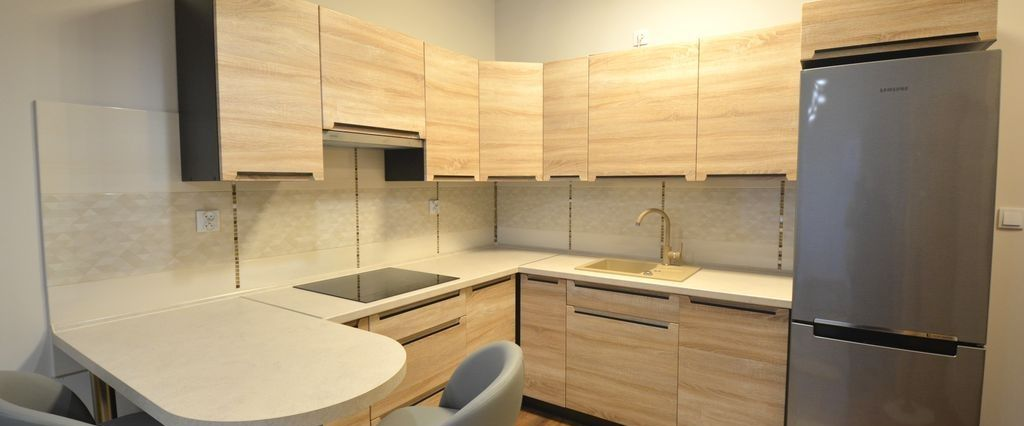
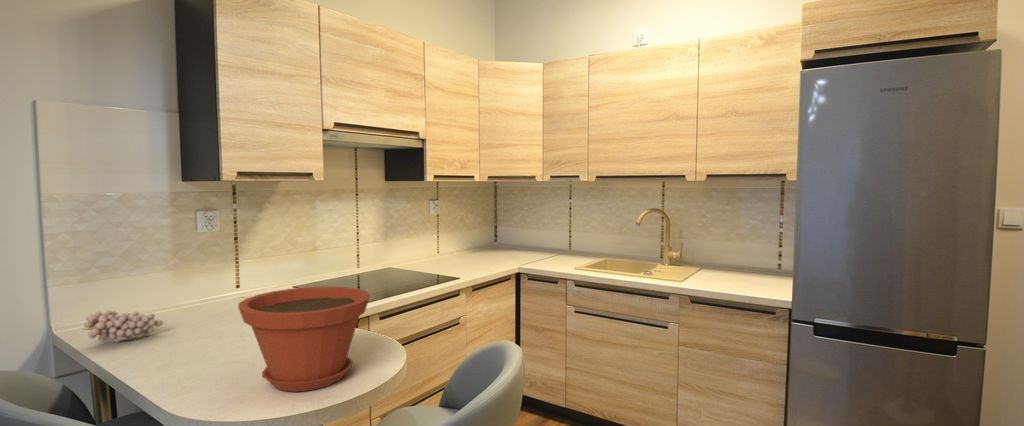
+ fruit [81,309,164,343]
+ plant pot [237,286,371,393]
